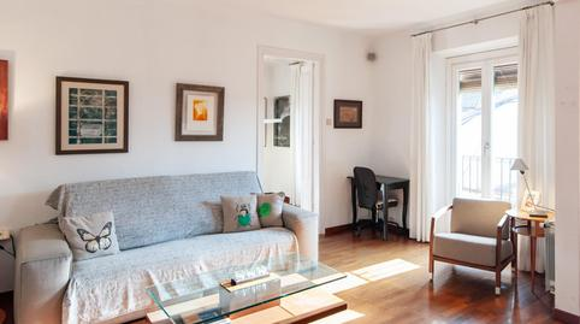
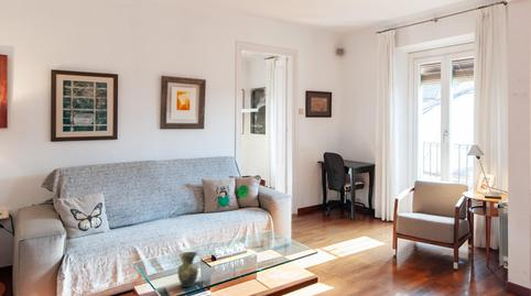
+ vase [176,251,199,288]
